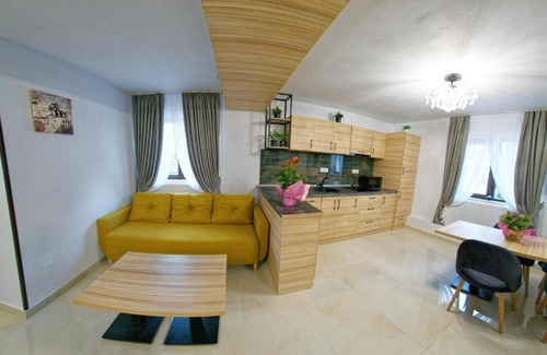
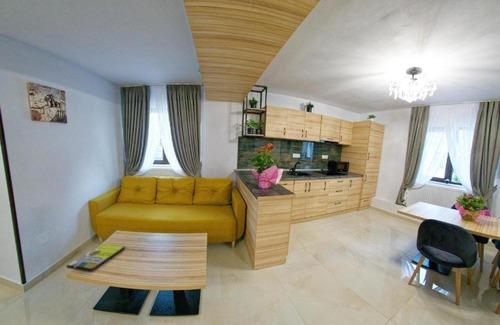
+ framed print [66,243,126,273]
